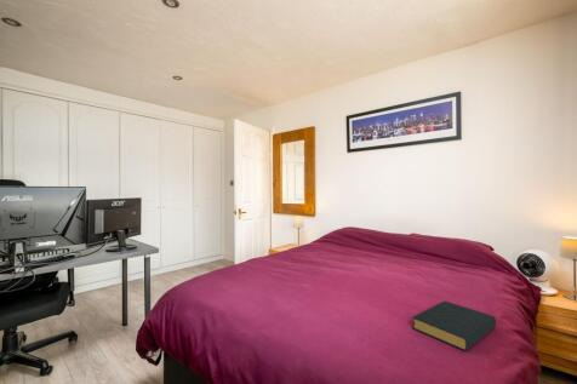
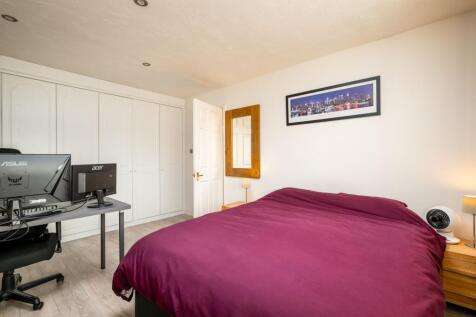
- hardback book [411,299,497,353]
